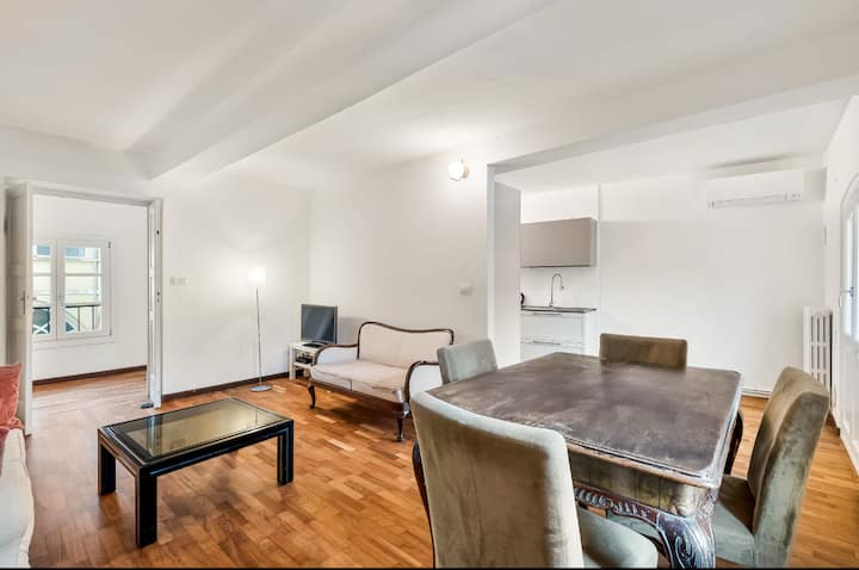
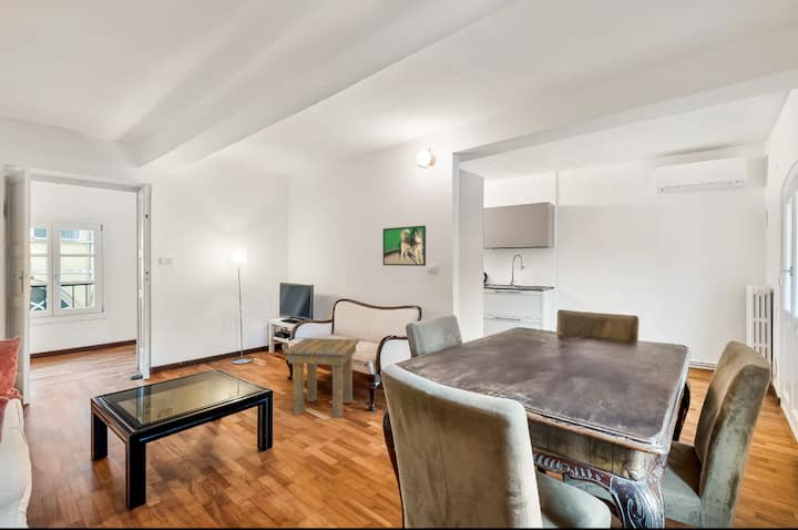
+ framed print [382,225,427,267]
+ side table [283,337,360,419]
